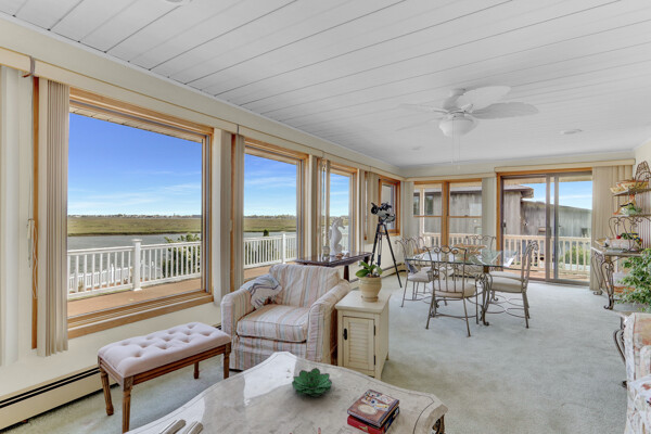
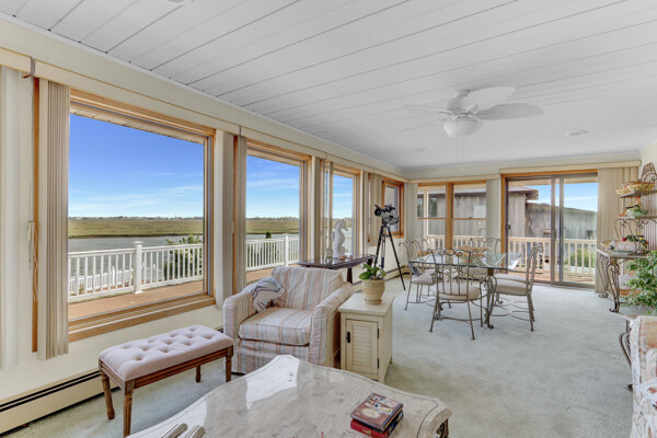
- succulent plant [291,367,333,397]
